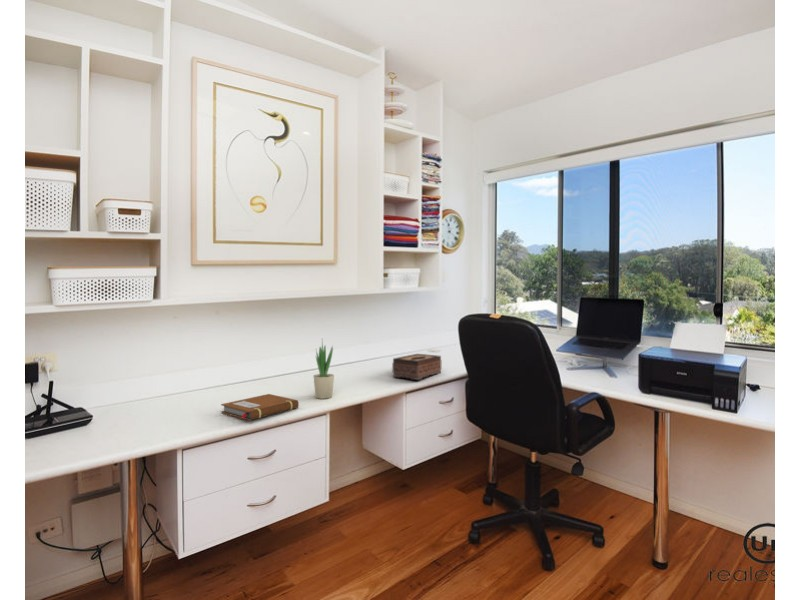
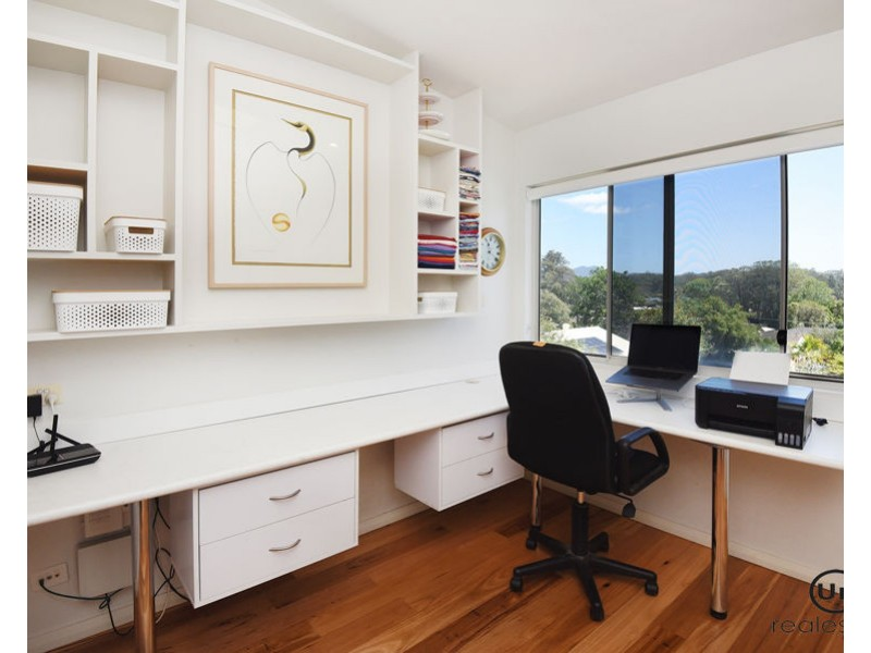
- potted plant [312,339,335,400]
- tissue box [391,353,443,381]
- notebook [220,393,300,421]
